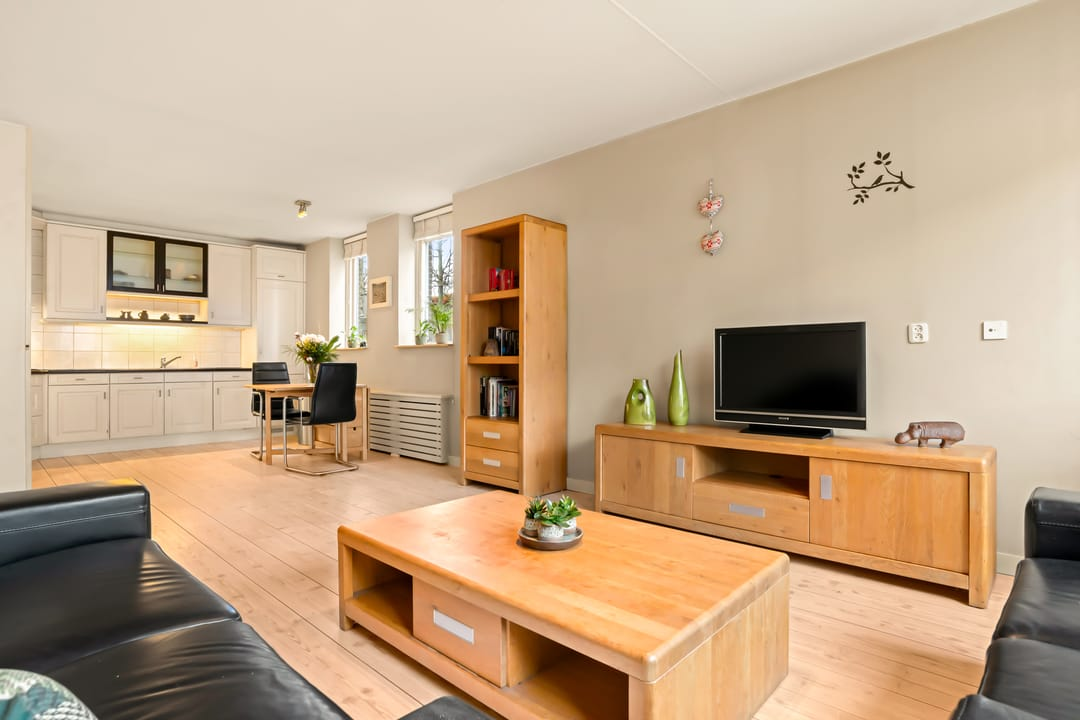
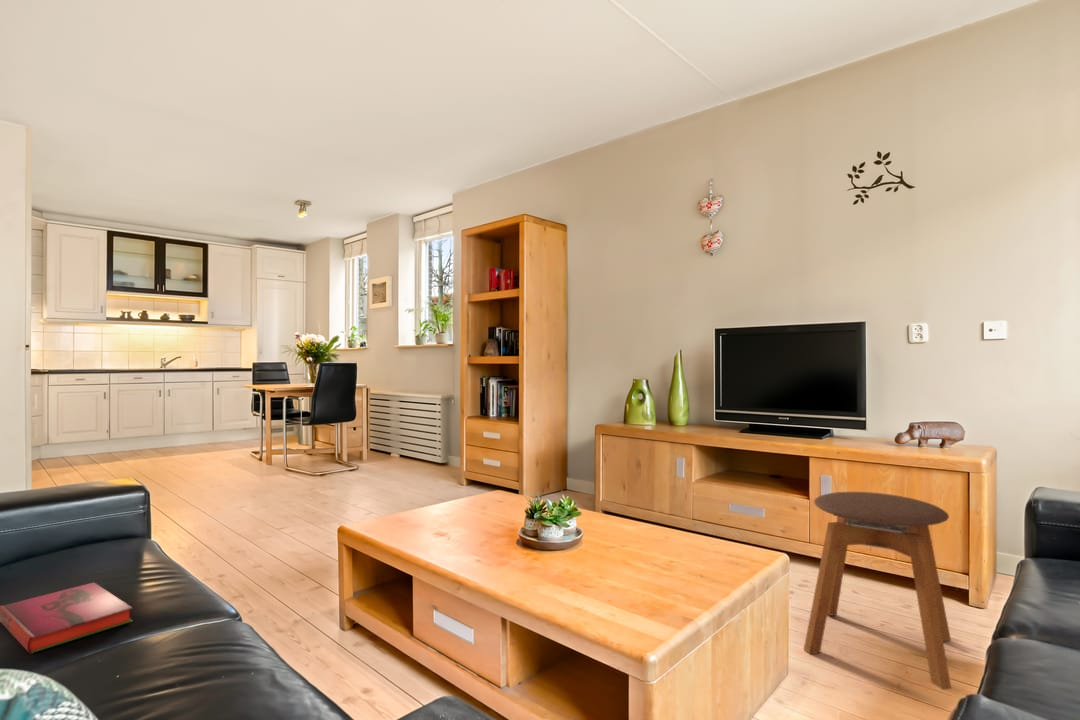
+ stool [803,491,952,690]
+ hardback book [0,581,133,655]
